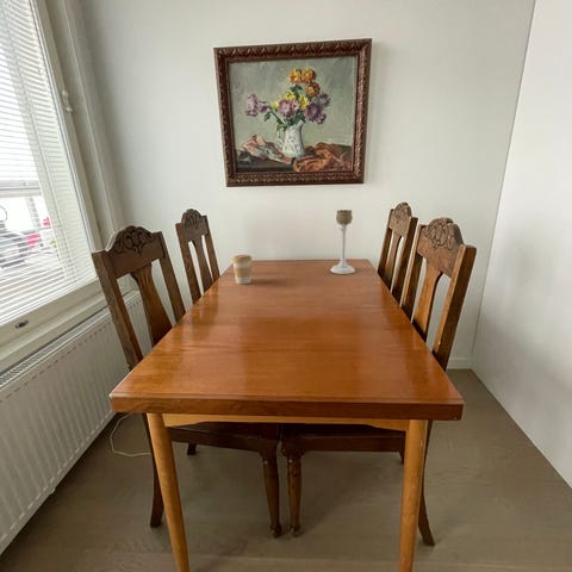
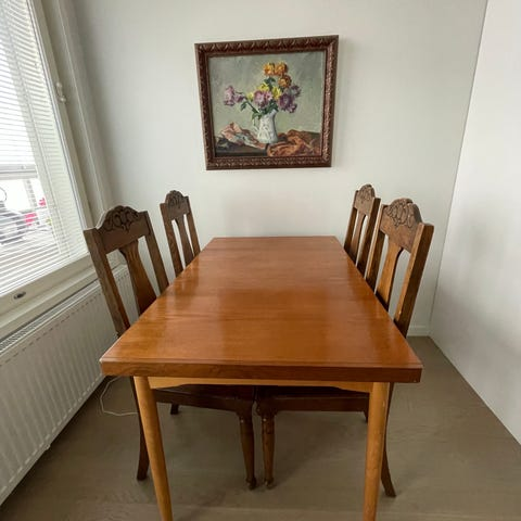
- candle holder [329,209,356,275]
- coffee cup [231,254,253,285]
